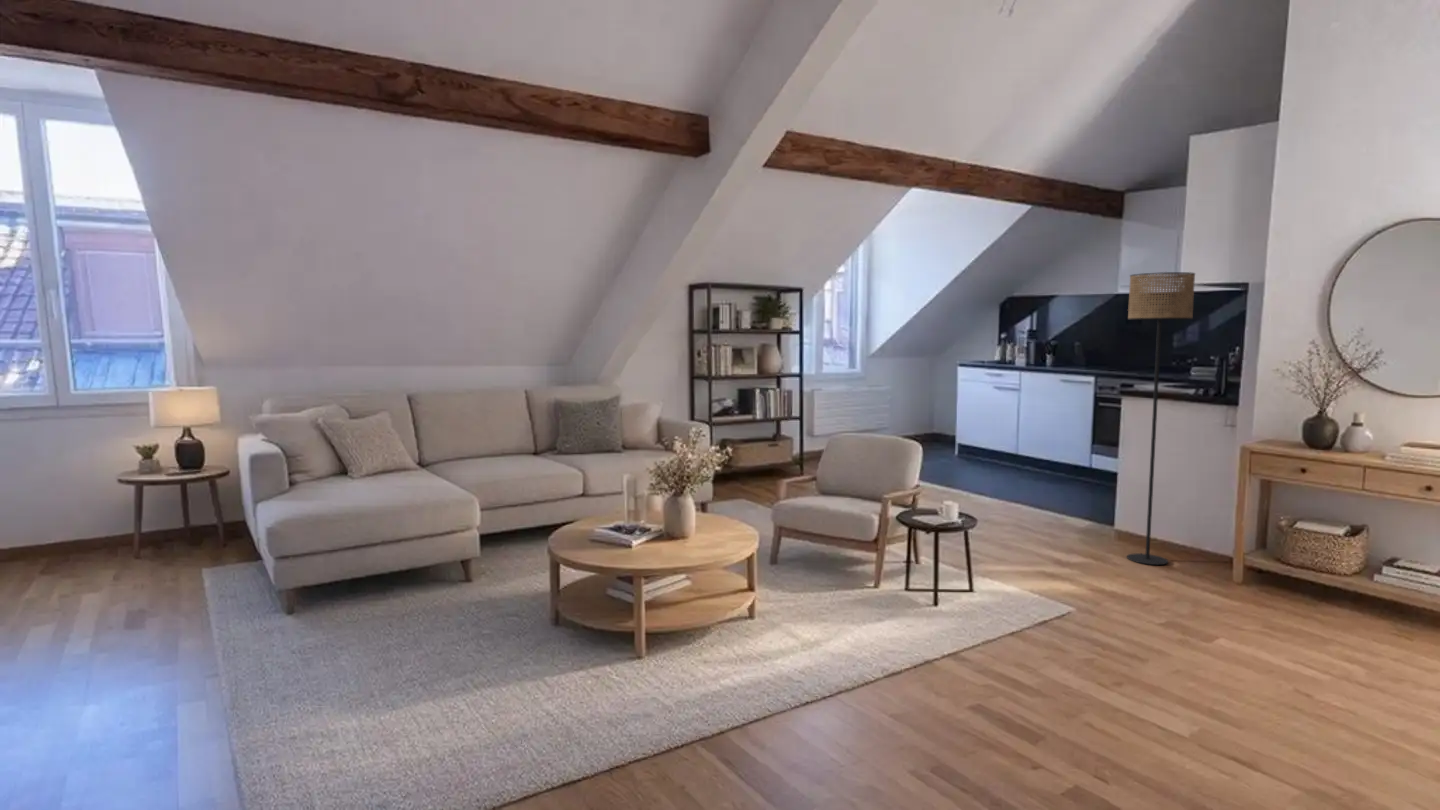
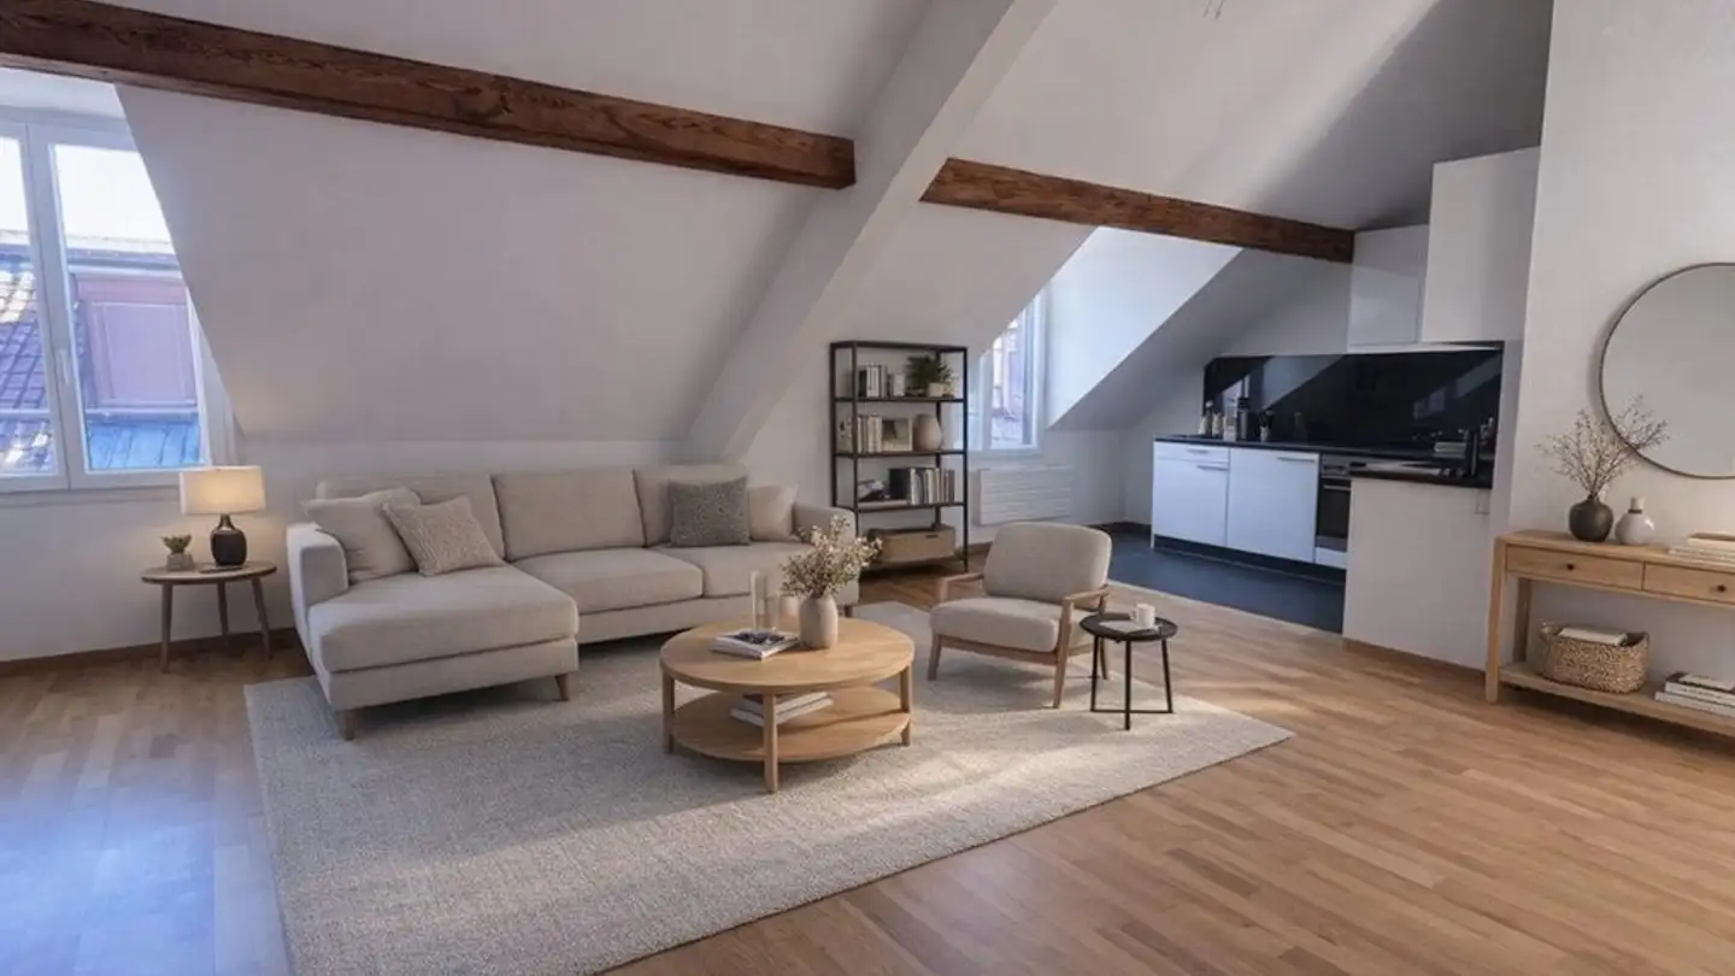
- floor lamp [1126,271,1196,566]
